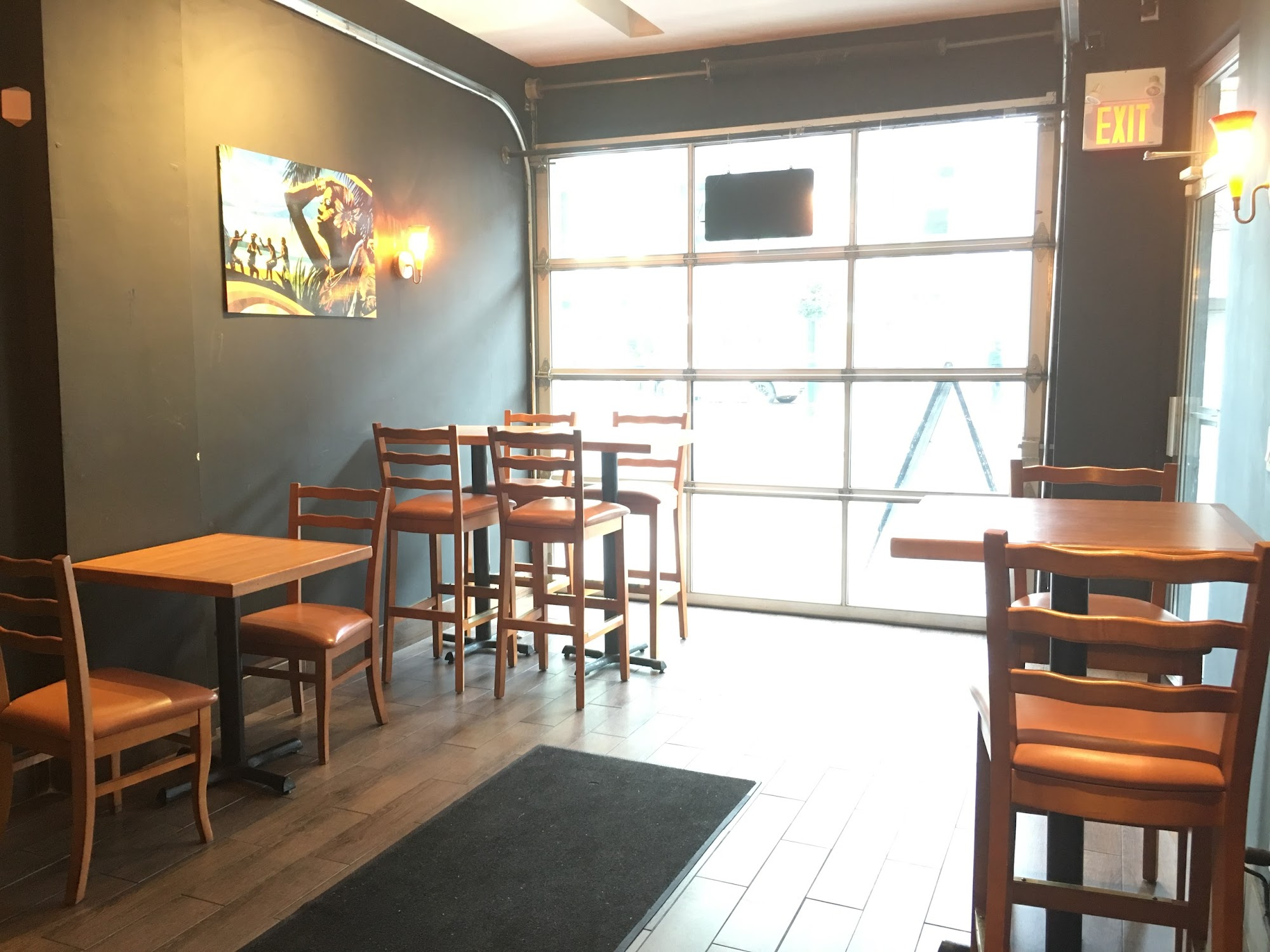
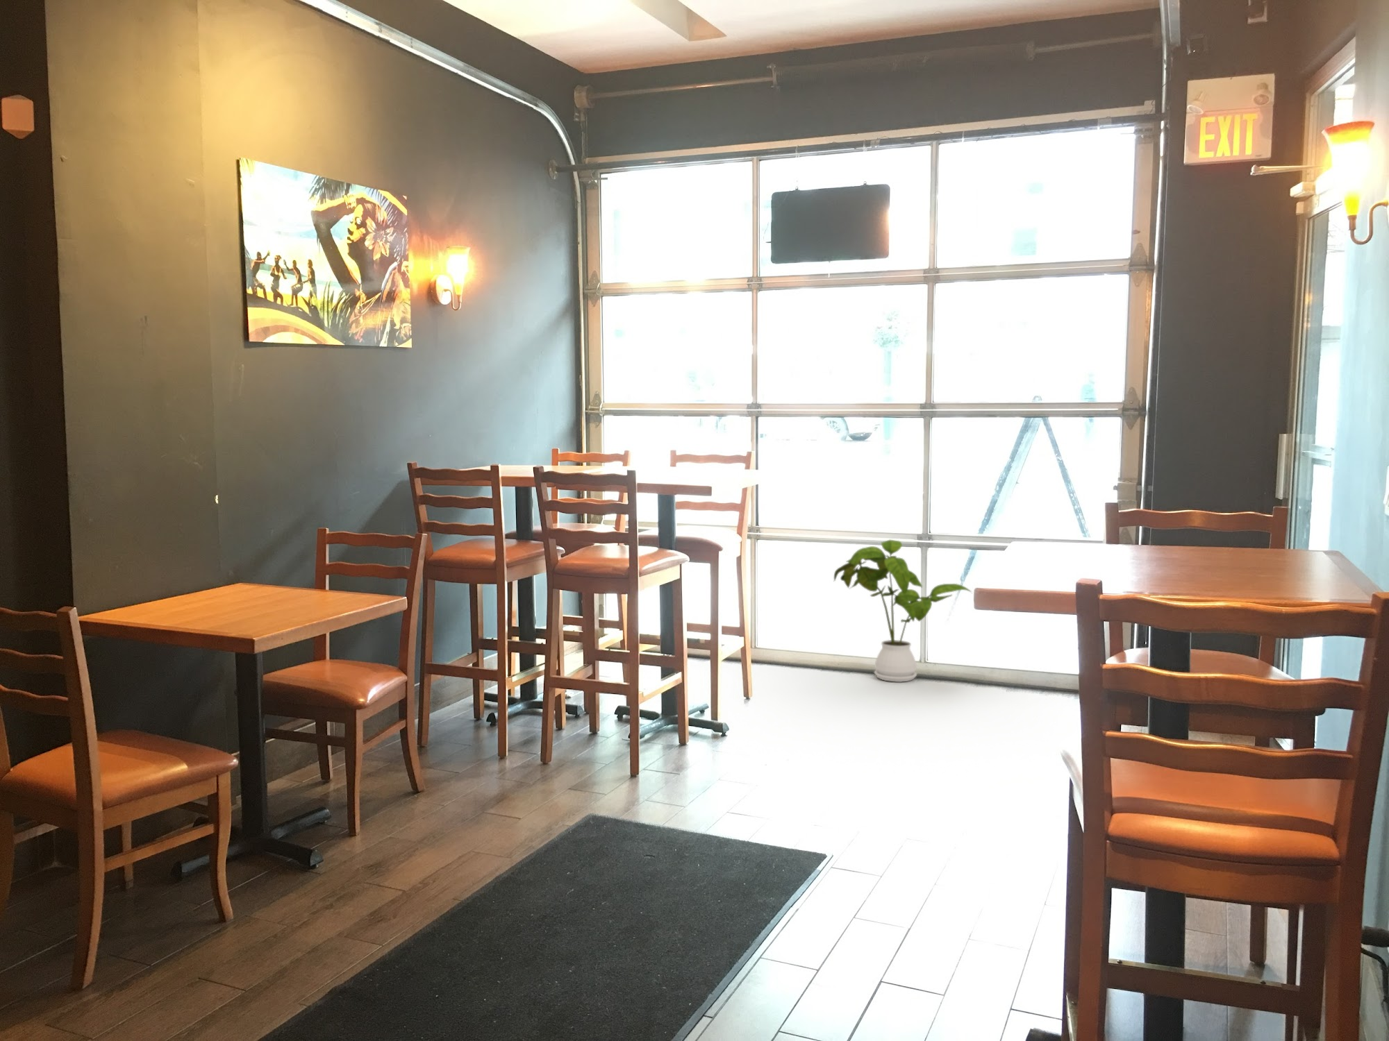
+ house plant [833,539,971,683]
